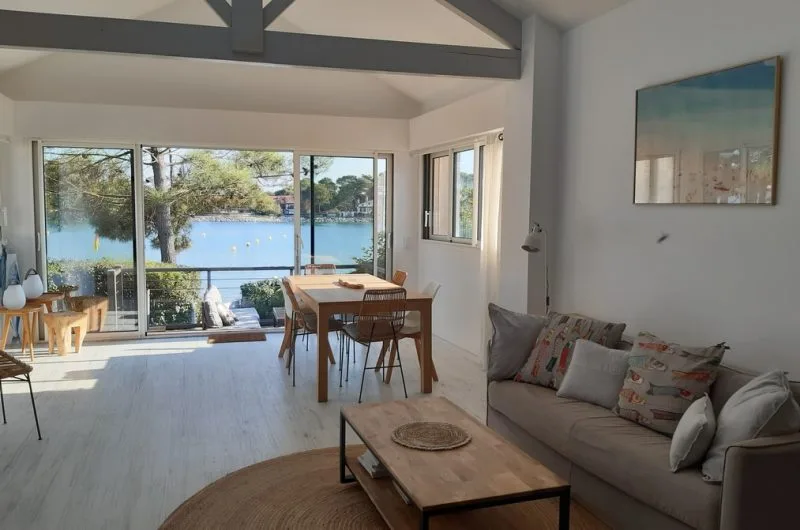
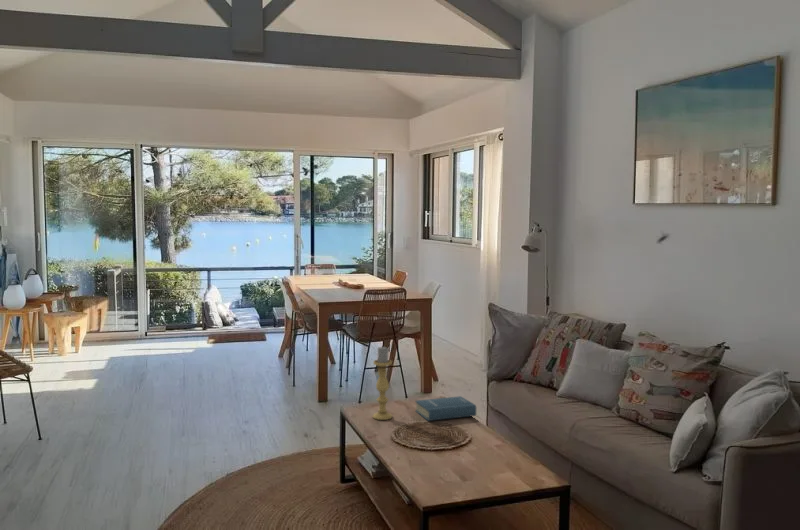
+ candle holder [372,346,393,421]
+ hardback book [414,395,477,422]
